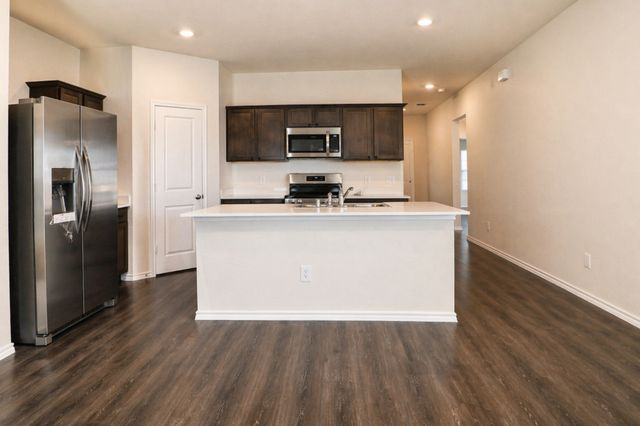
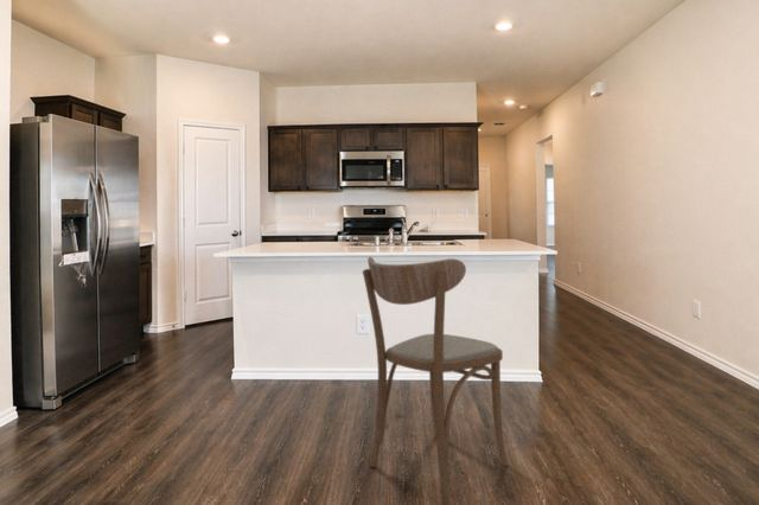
+ dining chair [362,256,509,505]
